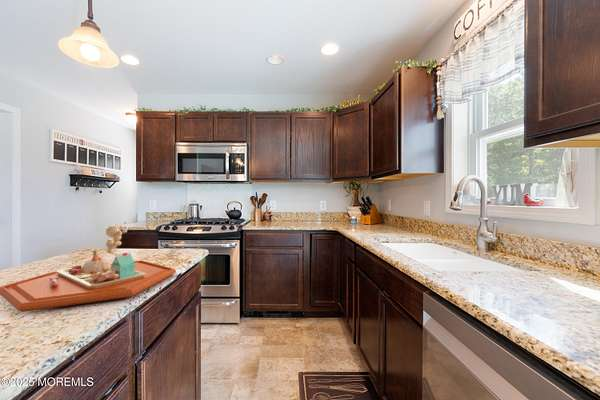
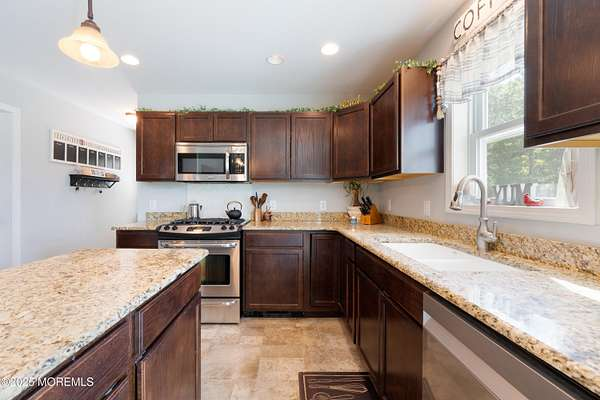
- food tray [0,221,177,313]
